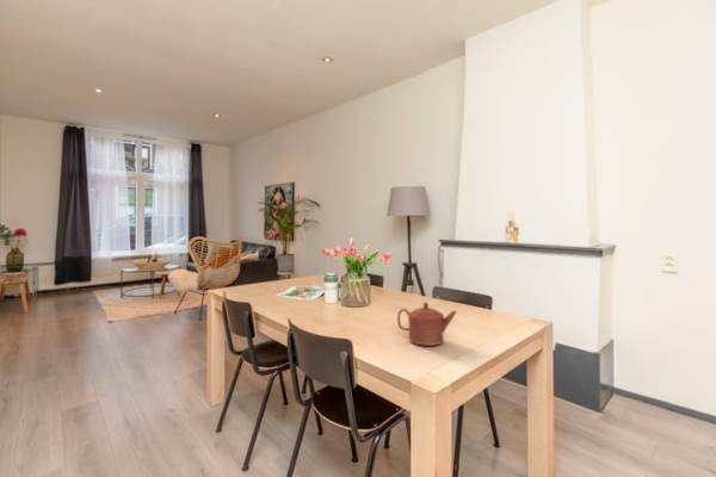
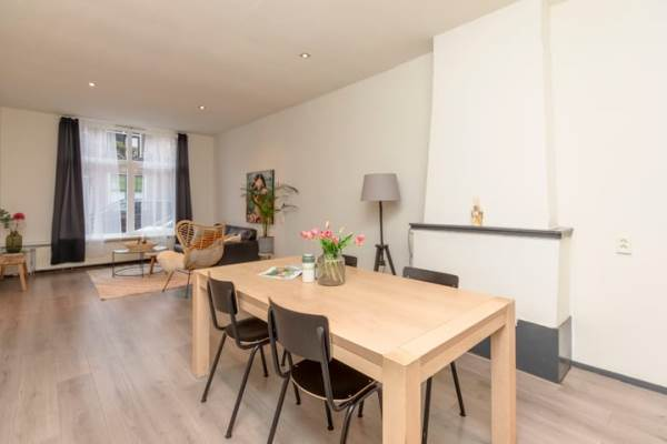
- teapot [396,301,458,347]
